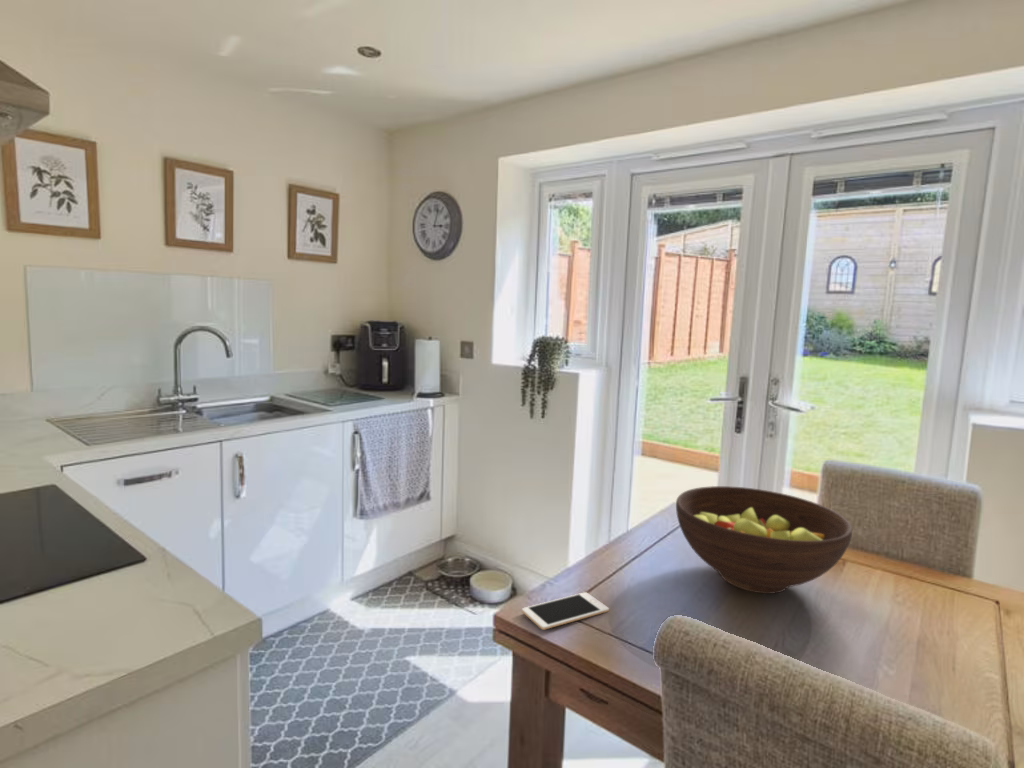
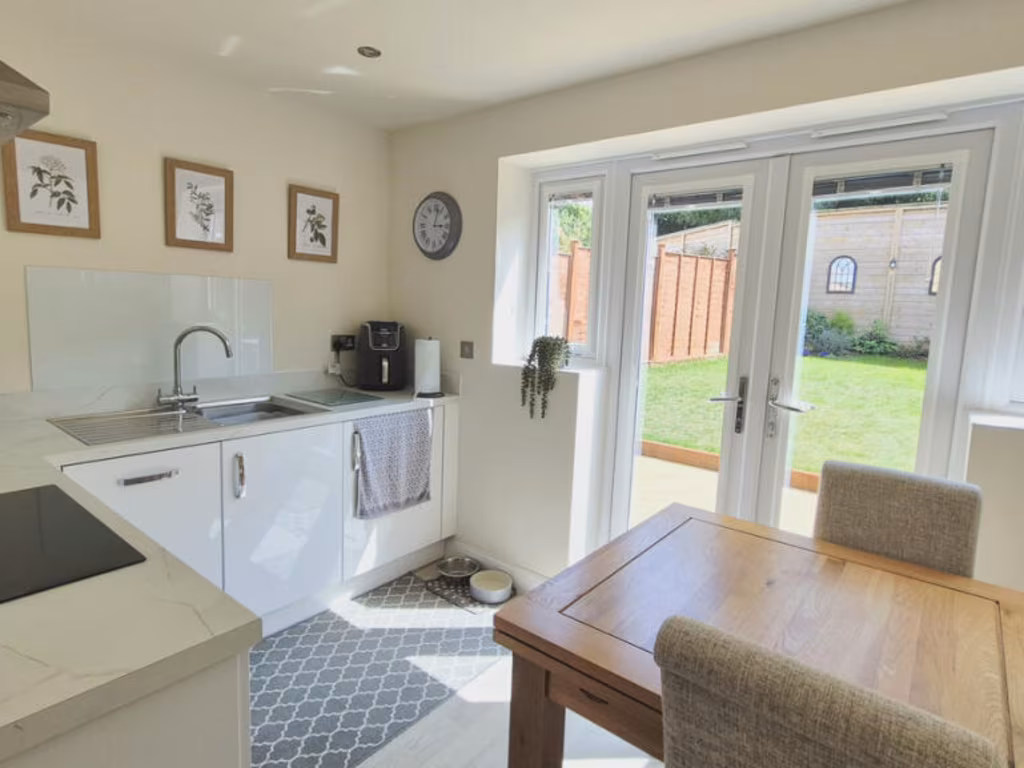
- cell phone [521,591,610,631]
- fruit bowl [675,485,853,595]
